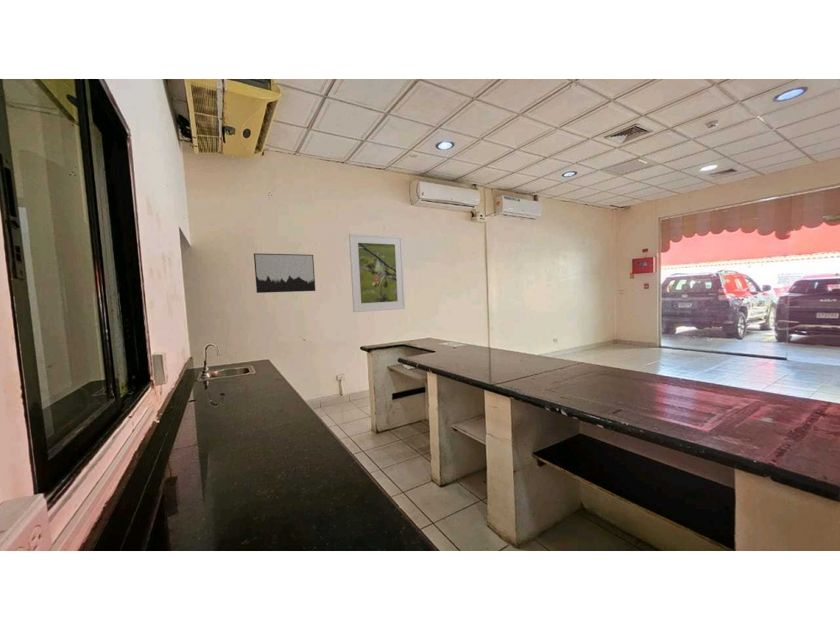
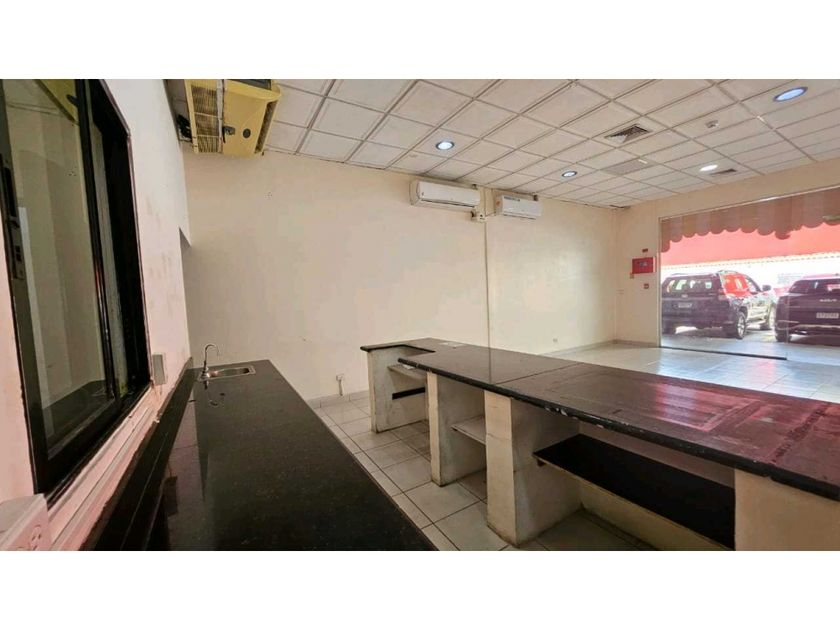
- wall art [253,252,316,294]
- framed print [348,233,406,313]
